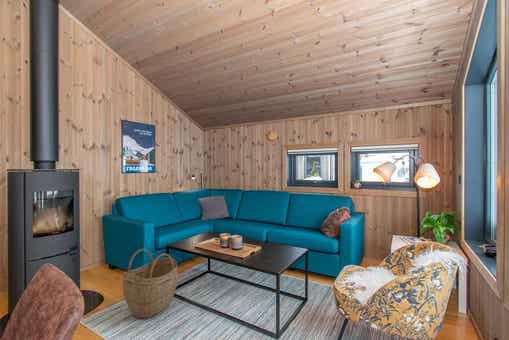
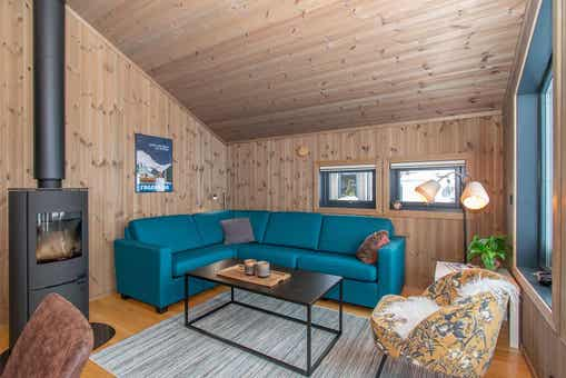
- woven basket [122,248,179,320]
